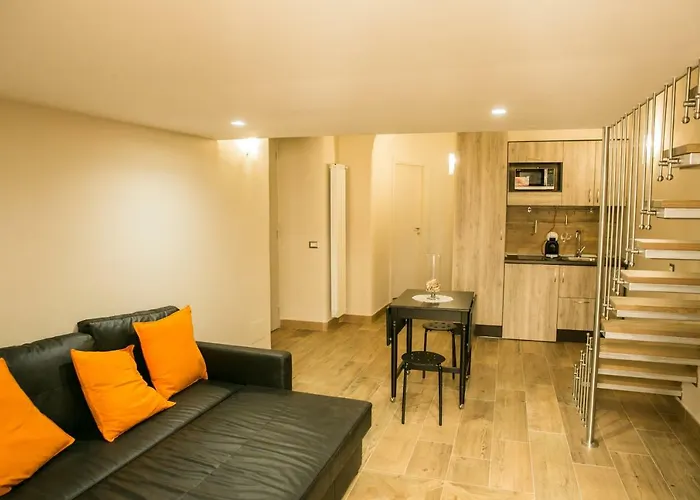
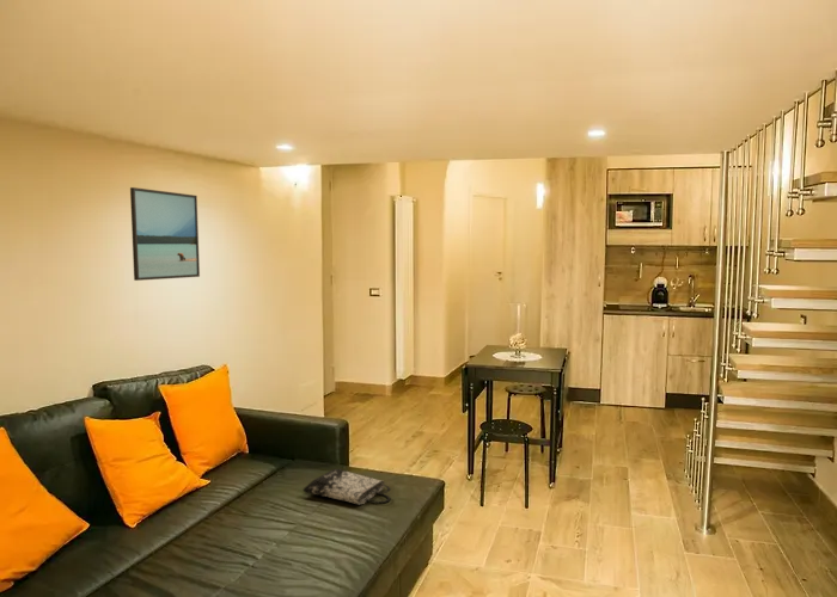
+ tote bag [301,468,392,506]
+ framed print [129,186,201,282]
